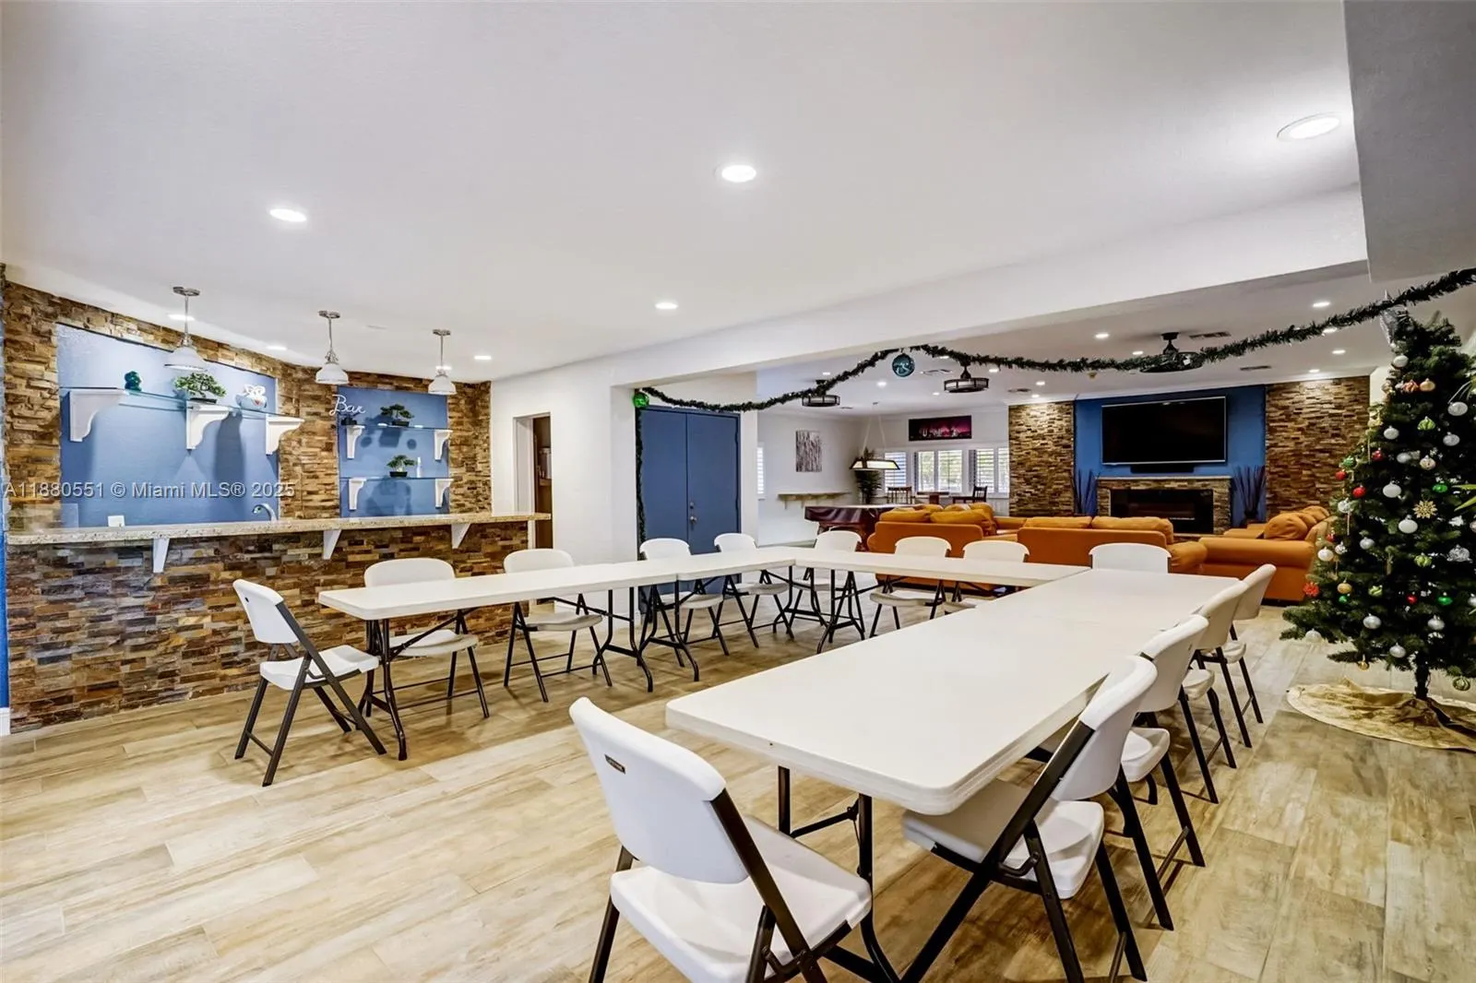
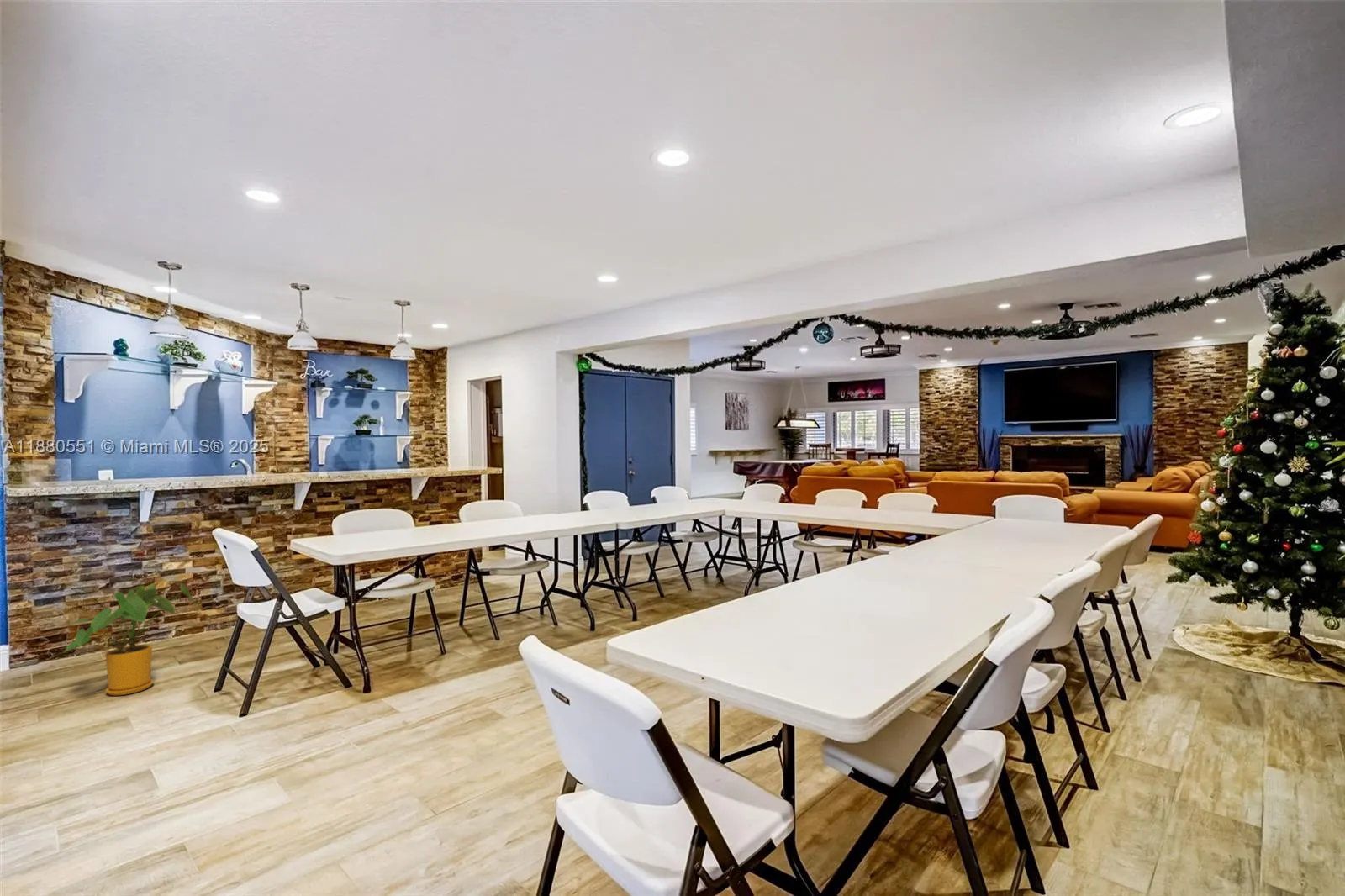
+ house plant [63,582,198,696]
